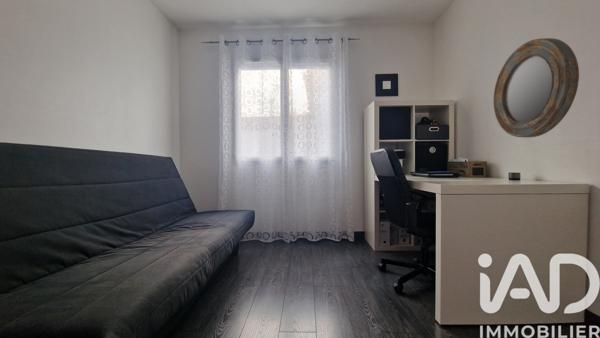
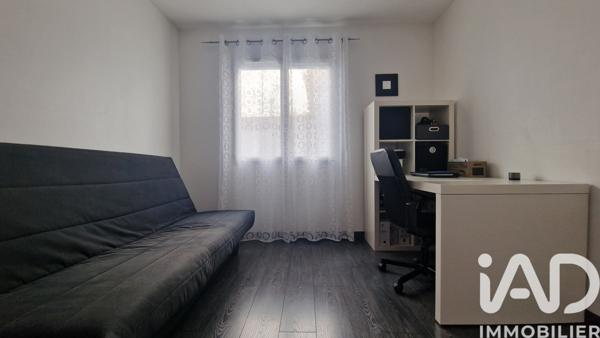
- home mirror [492,37,580,138]
